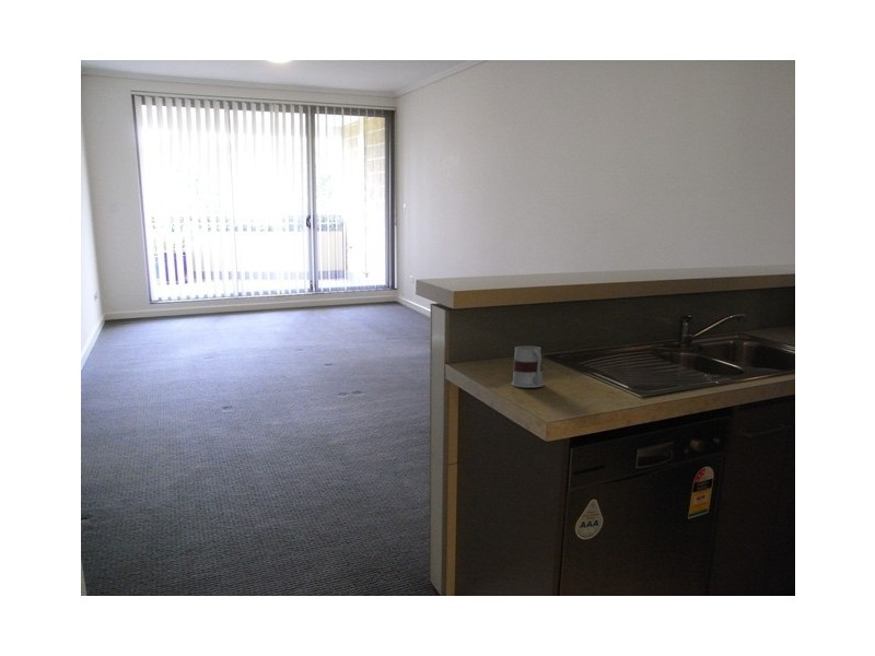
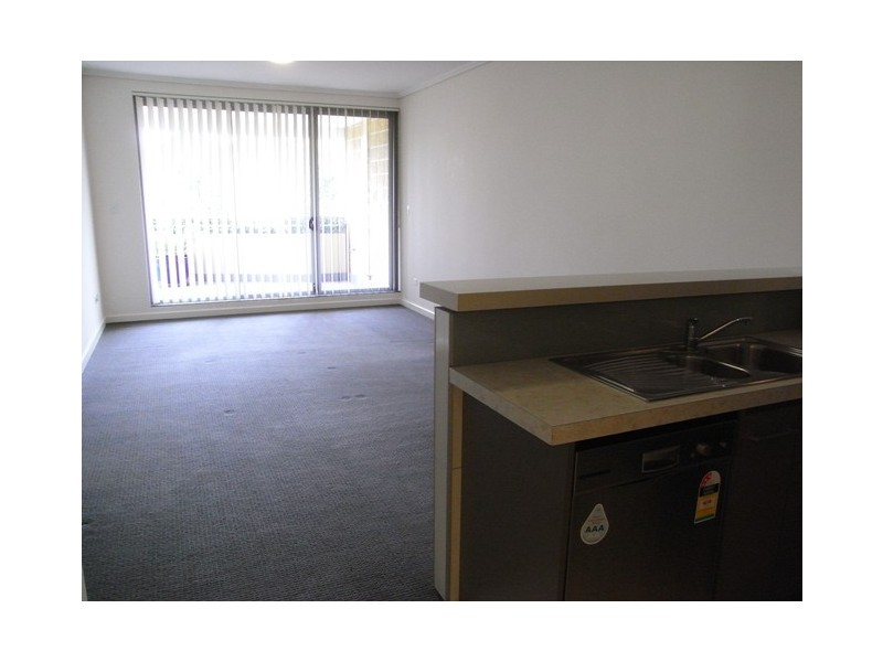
- mug [511,345,545,388]
